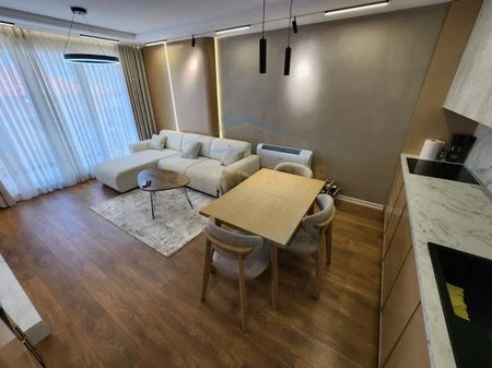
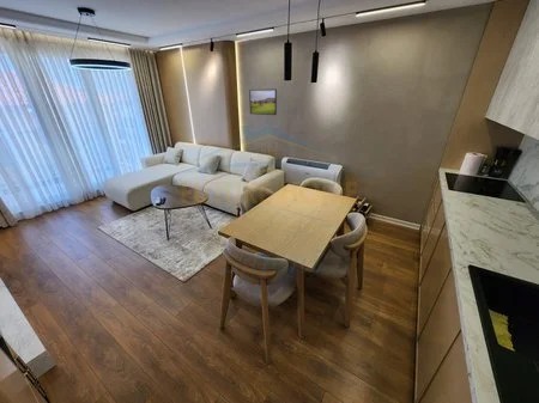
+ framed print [248,87,278,116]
